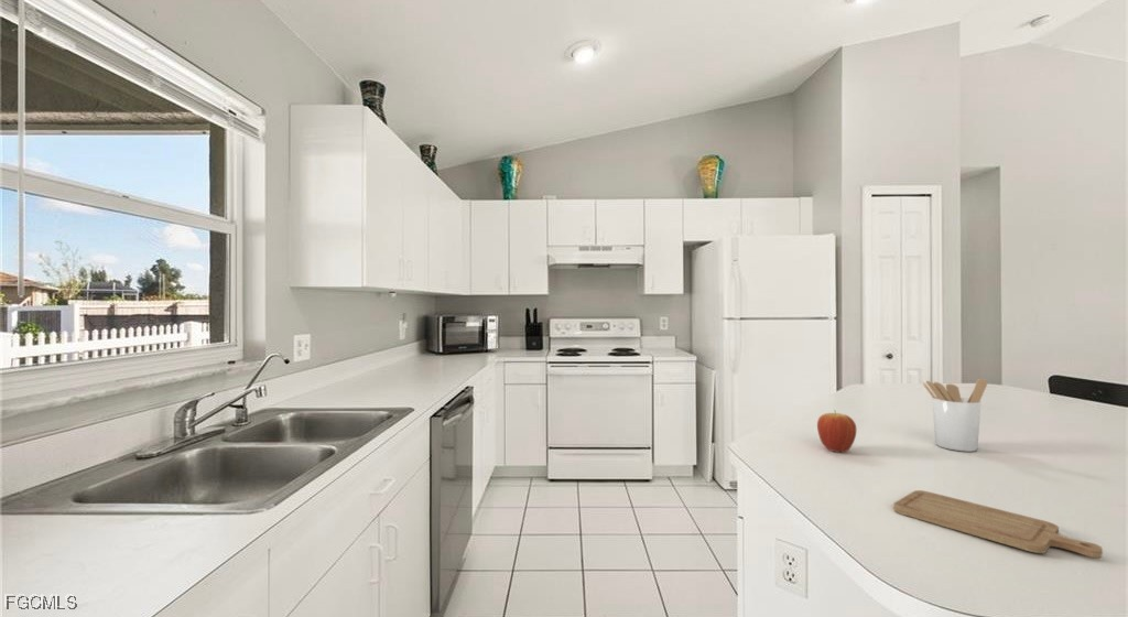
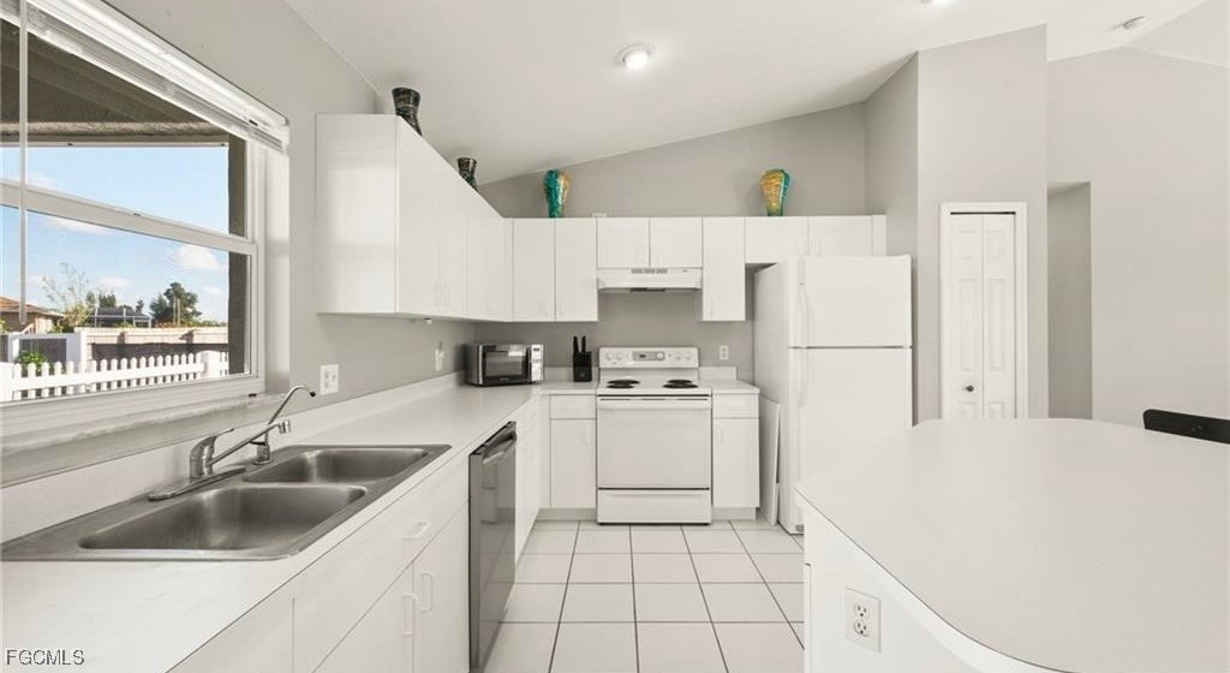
- chopping board [892,489,1104,559]
- fruit [816,409,857,453]
- utensil holder [922,378,988,453]
